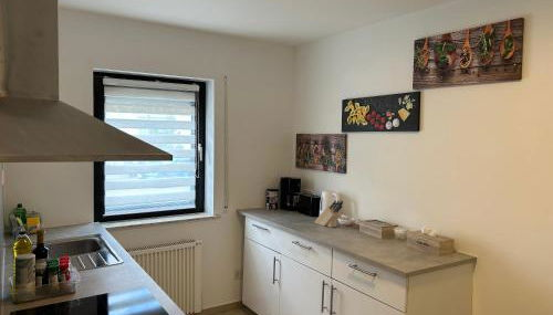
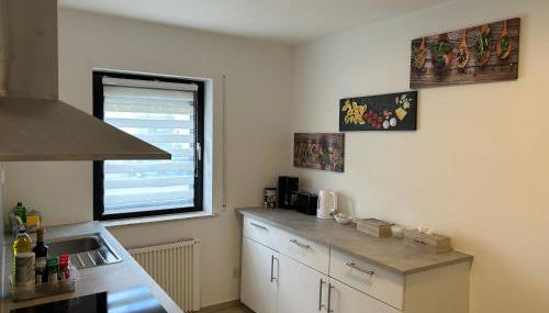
- knife block [314,199,344,229]
